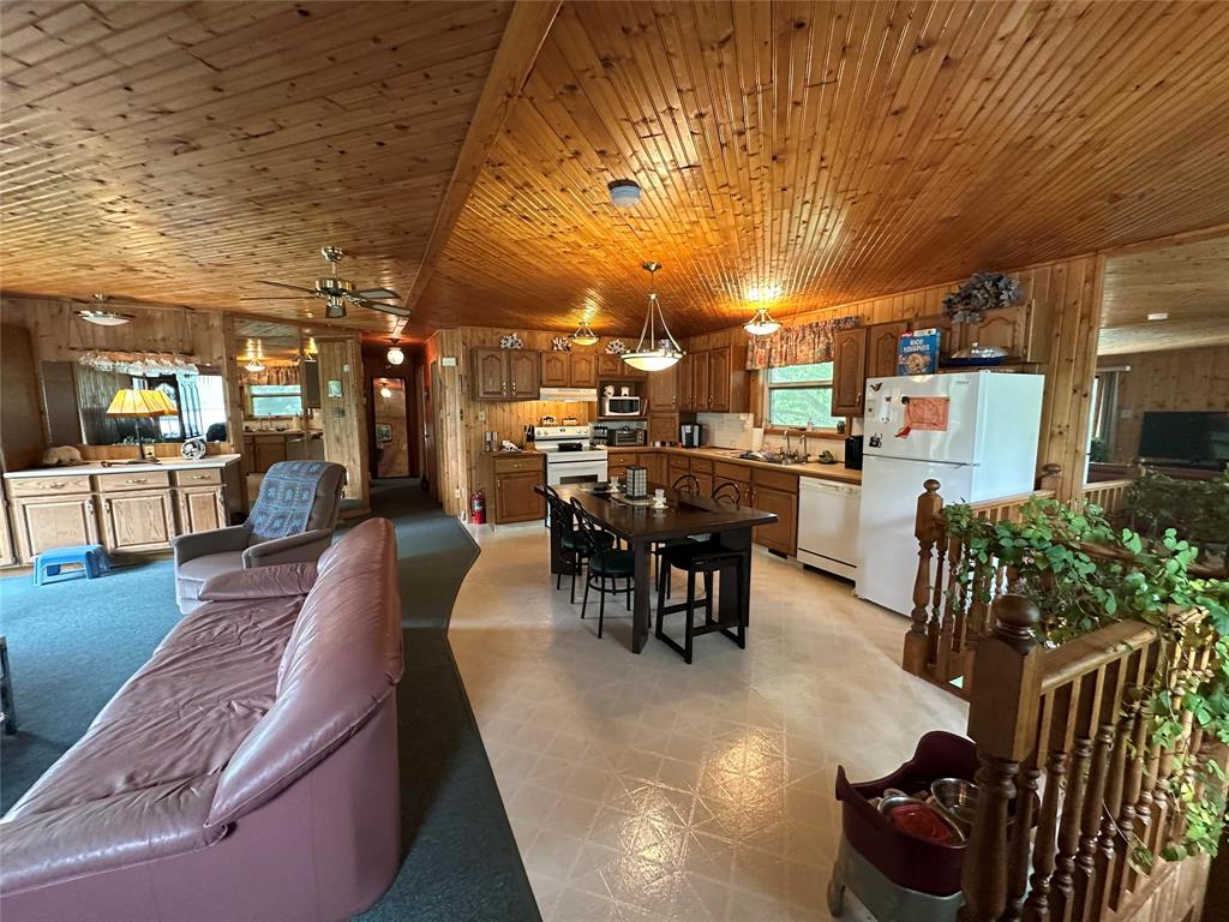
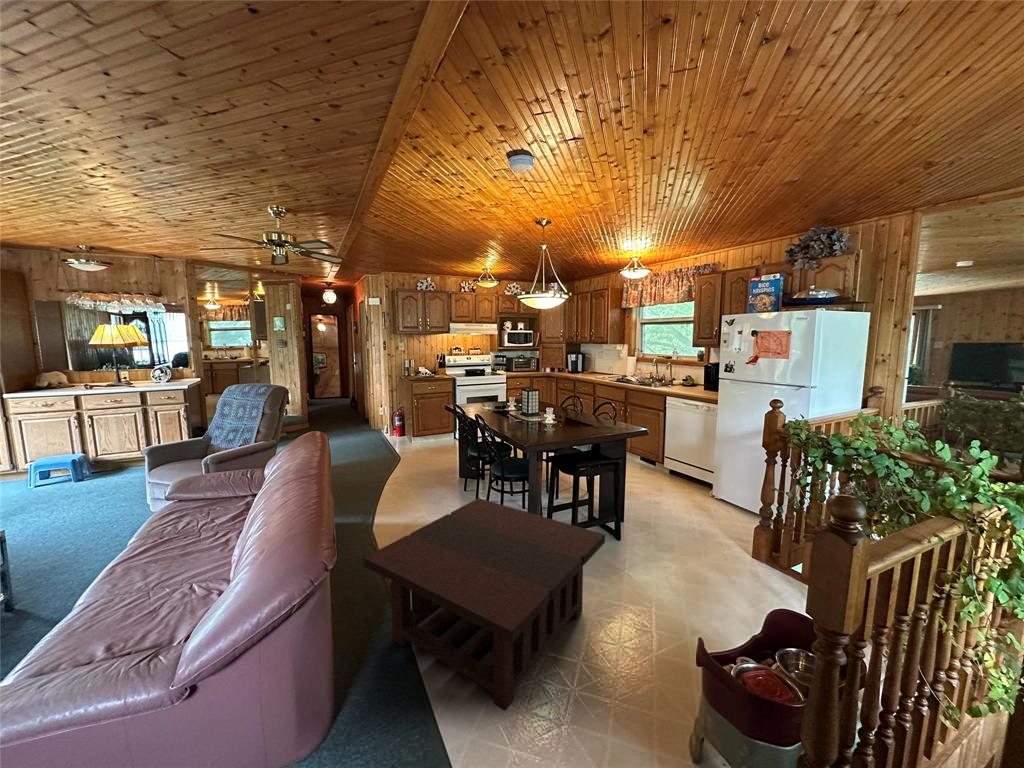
+ coffee table [363,497,606,712]
